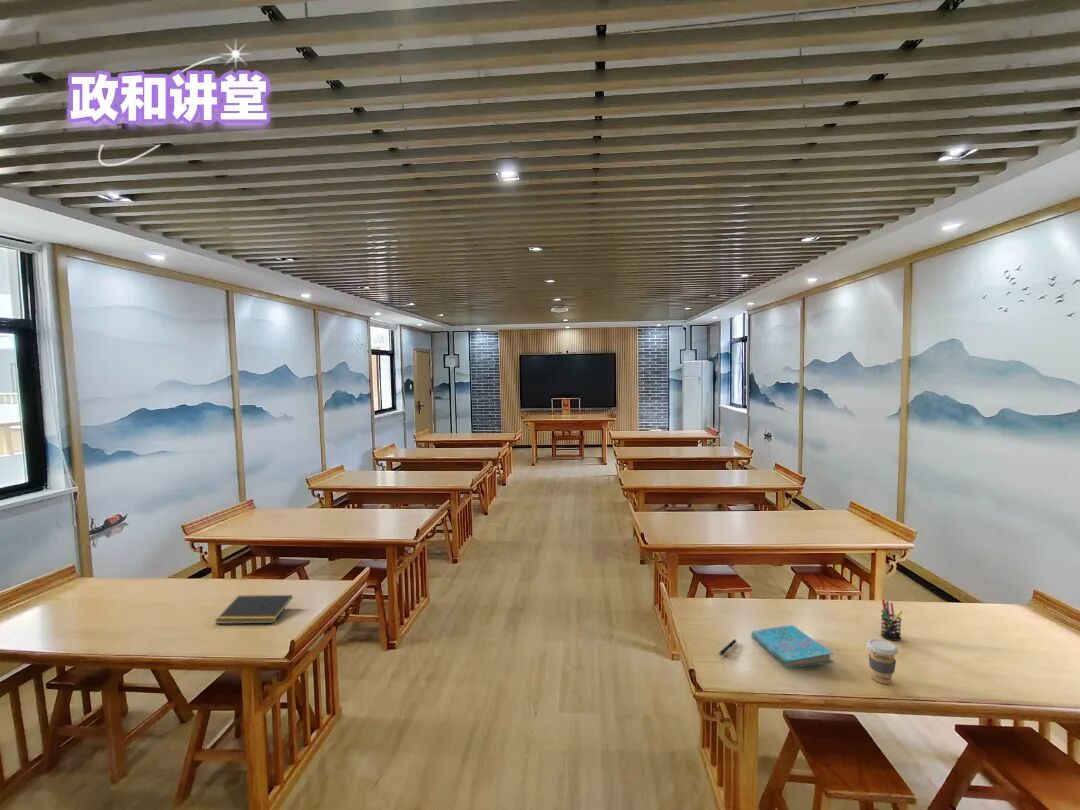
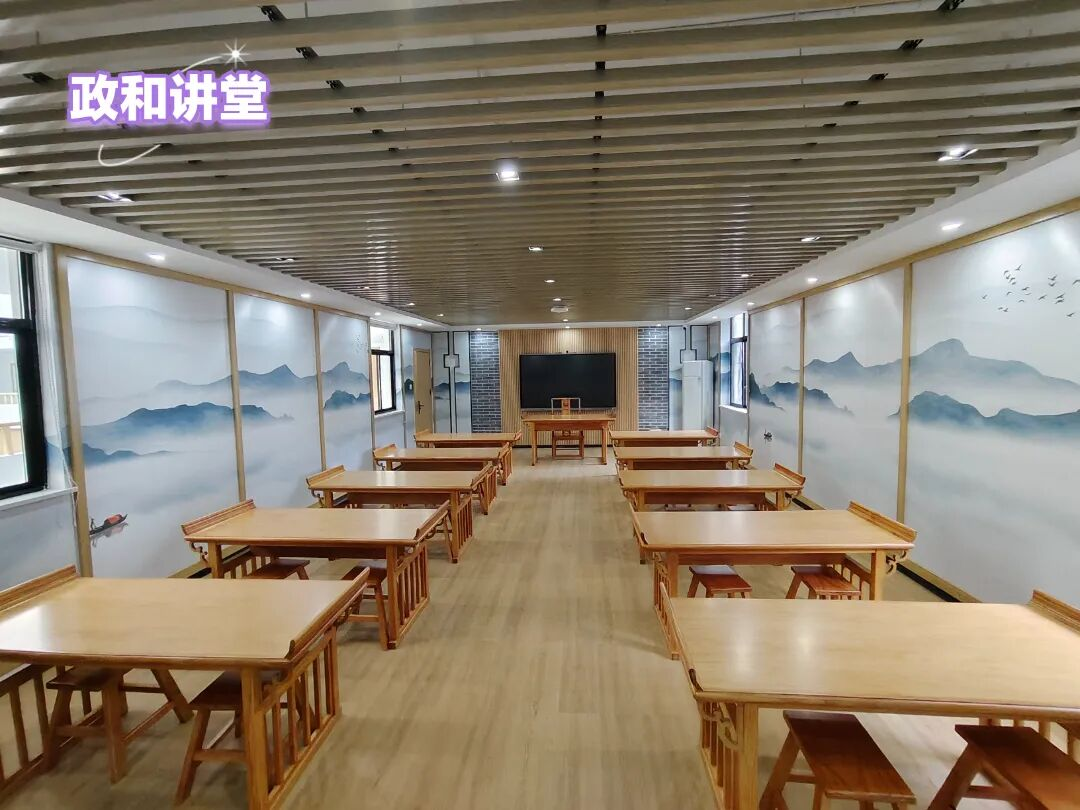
- notepad [214,594,294,625]
- cover [750,624,835,669]
- pen holder [880,598,904,642]
- pen [718,638,737,657]
- coffee cup [865,638,899,685]
